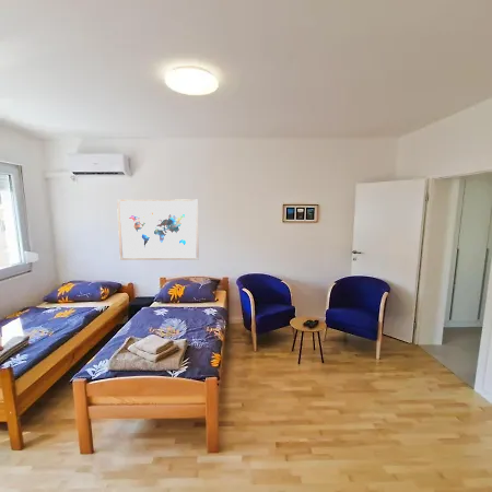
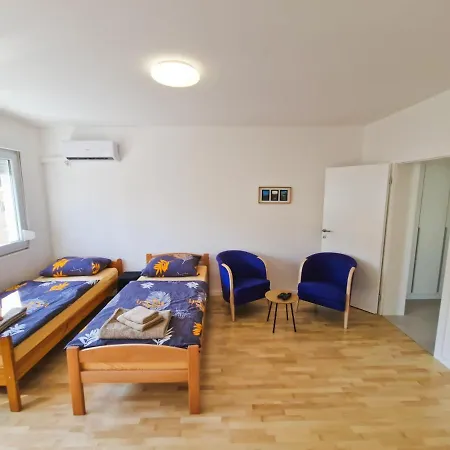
- wall art [116,198,200,261]
